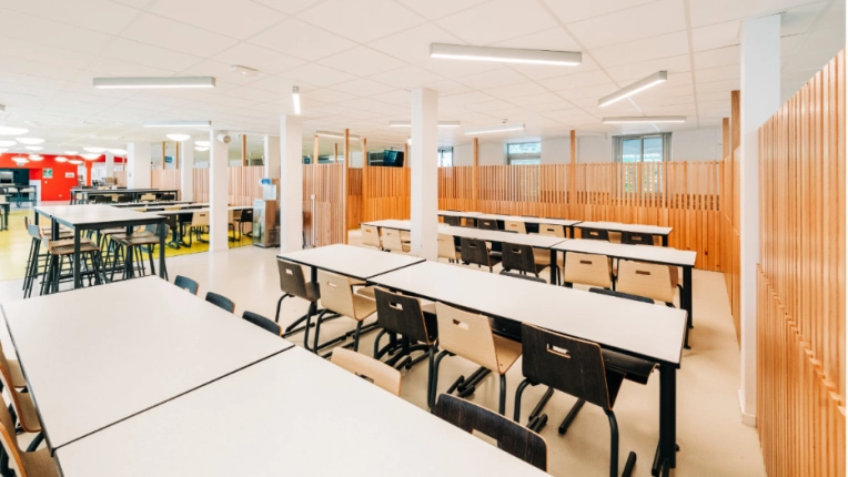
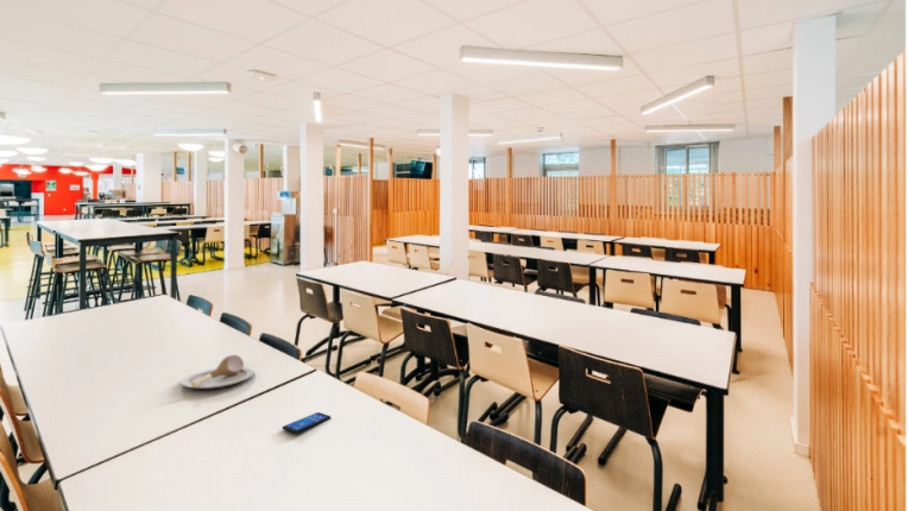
+ smartphone [282,411,332,435]
+ plate [179,354,256,390]
